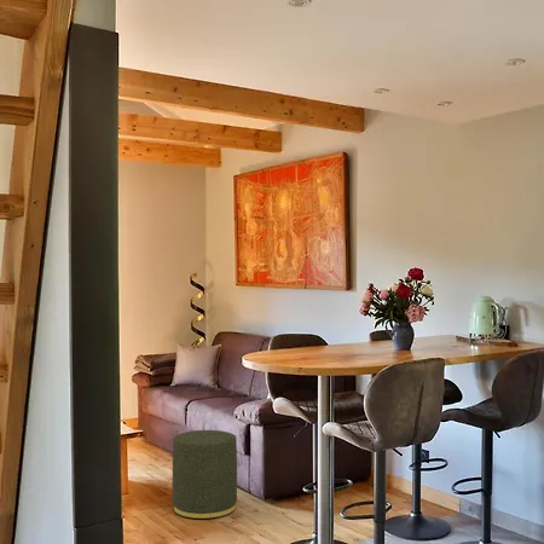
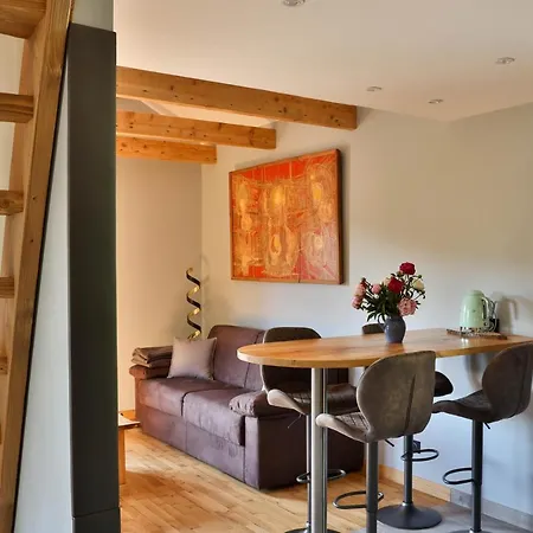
- ottoman [172,429,238,520]
